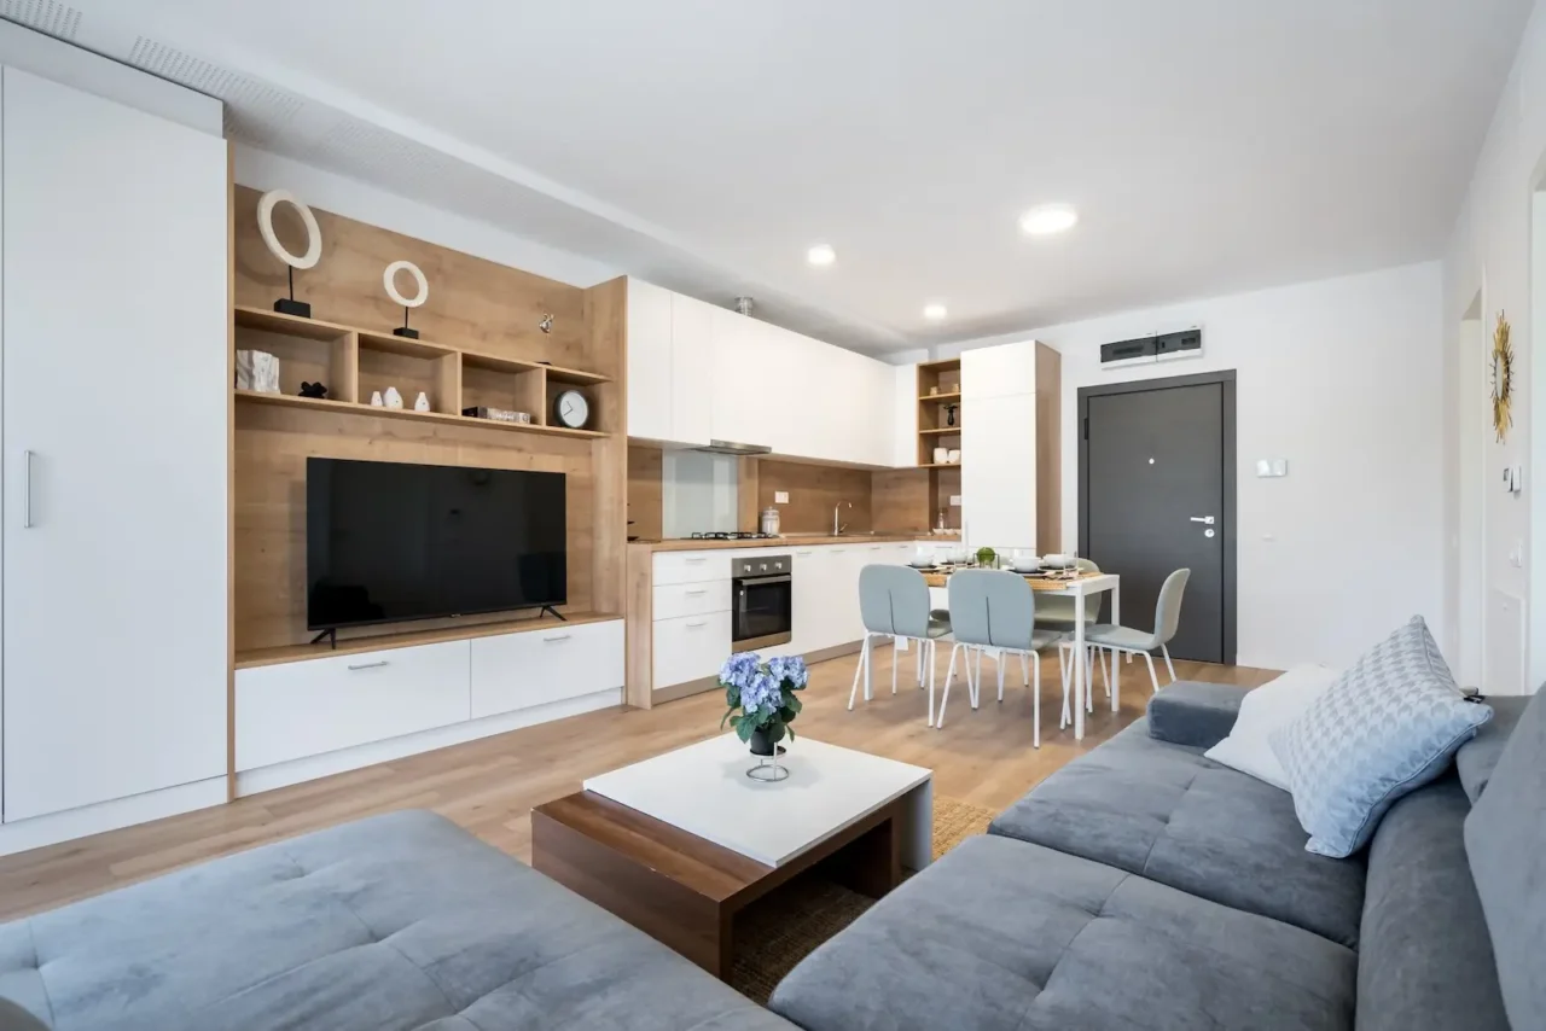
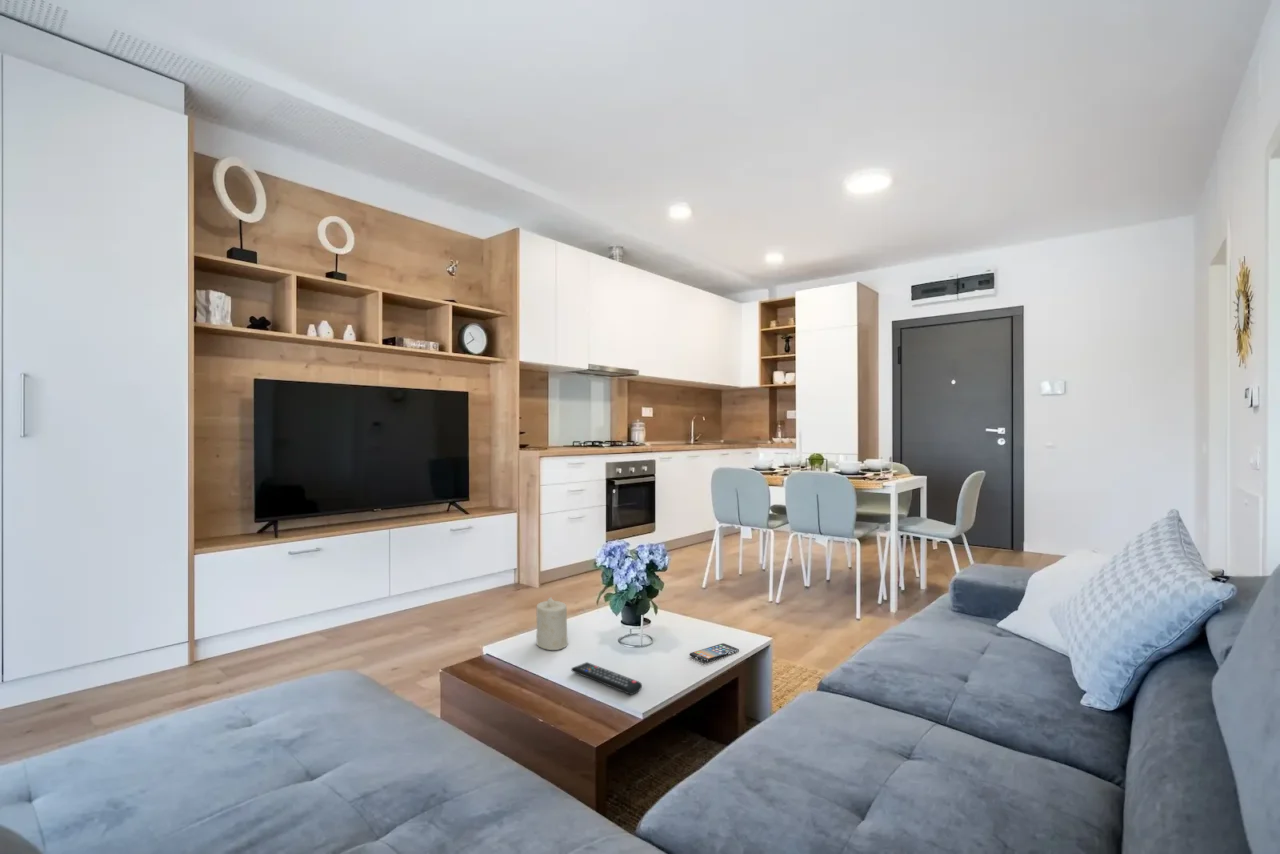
+ smartphone [688,642,740,663]
+ remote control [570,661,643,696]
+ candle [536,596,569,651]
